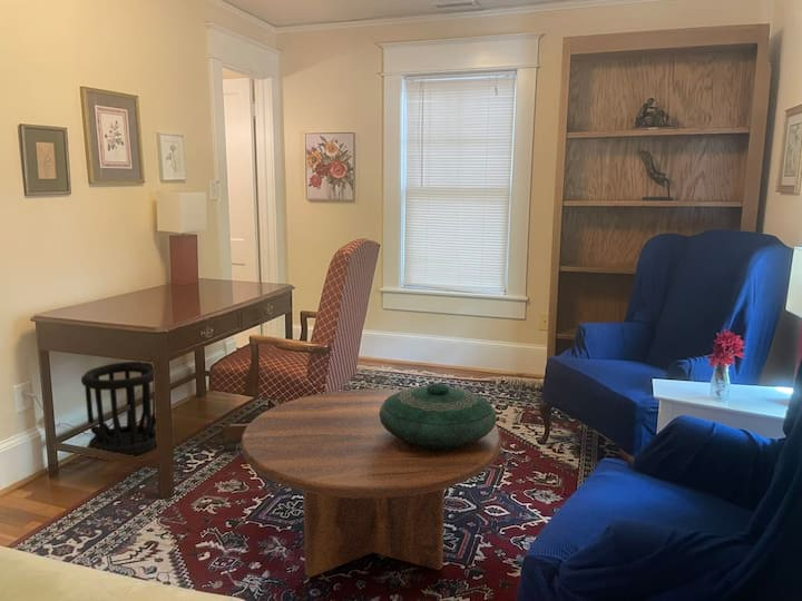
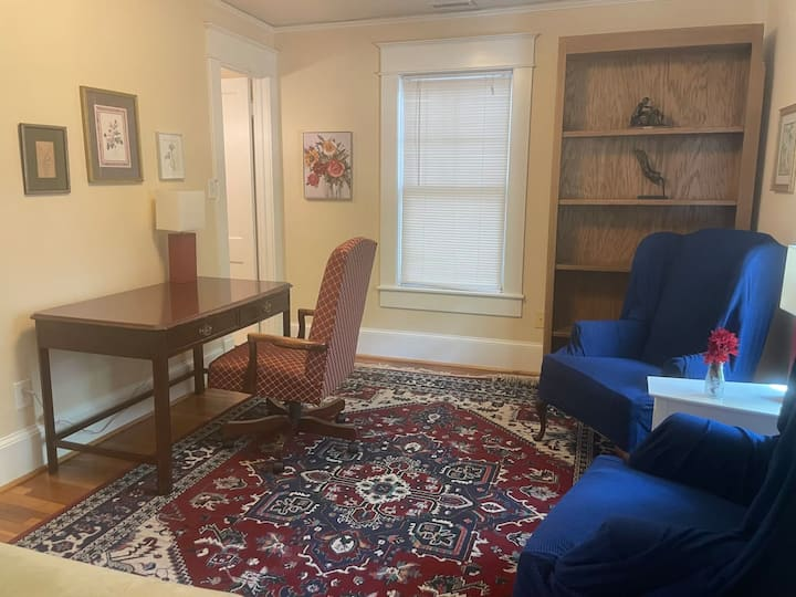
- coffee table [241,388,502,578]
- decorative bowl [379,382,498,449]
- wastebasket [80,361,158,457]
